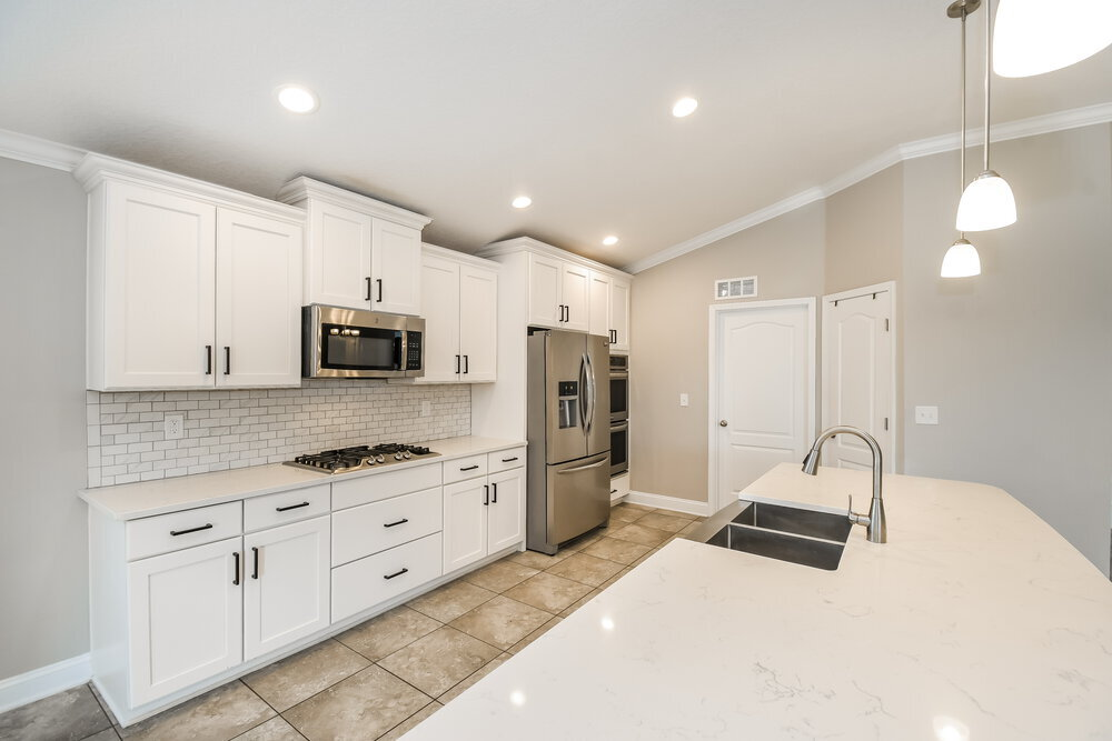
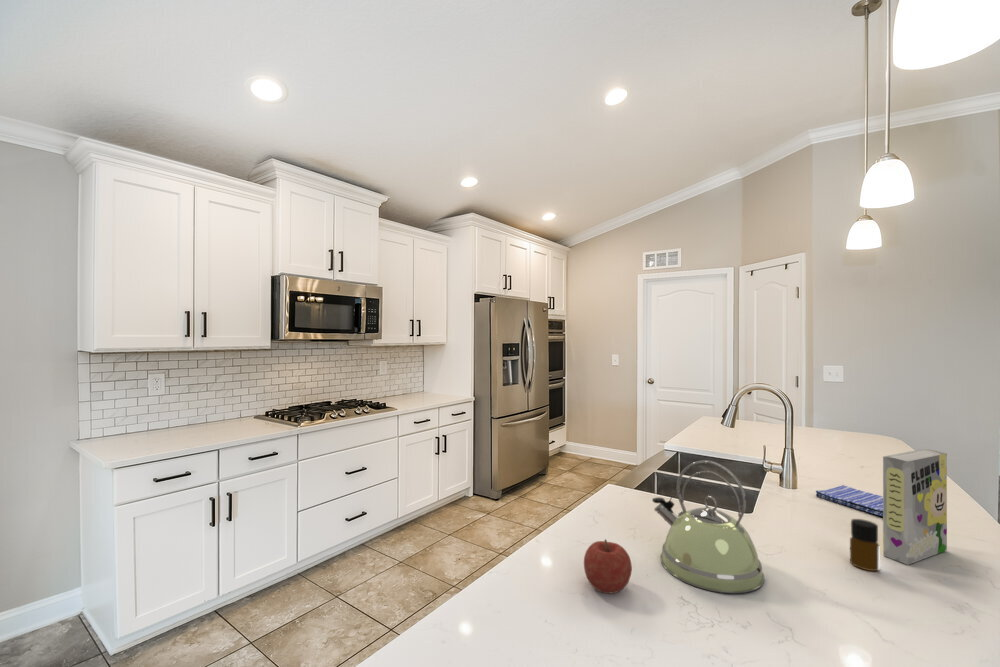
+ bottle [849,518,881,572]
+ dish towel [815,484,883,517]
+ kettle [651,459,765,595]
+ fruit [583,538,633,594]
+ cereal box [882,448,948,566]
